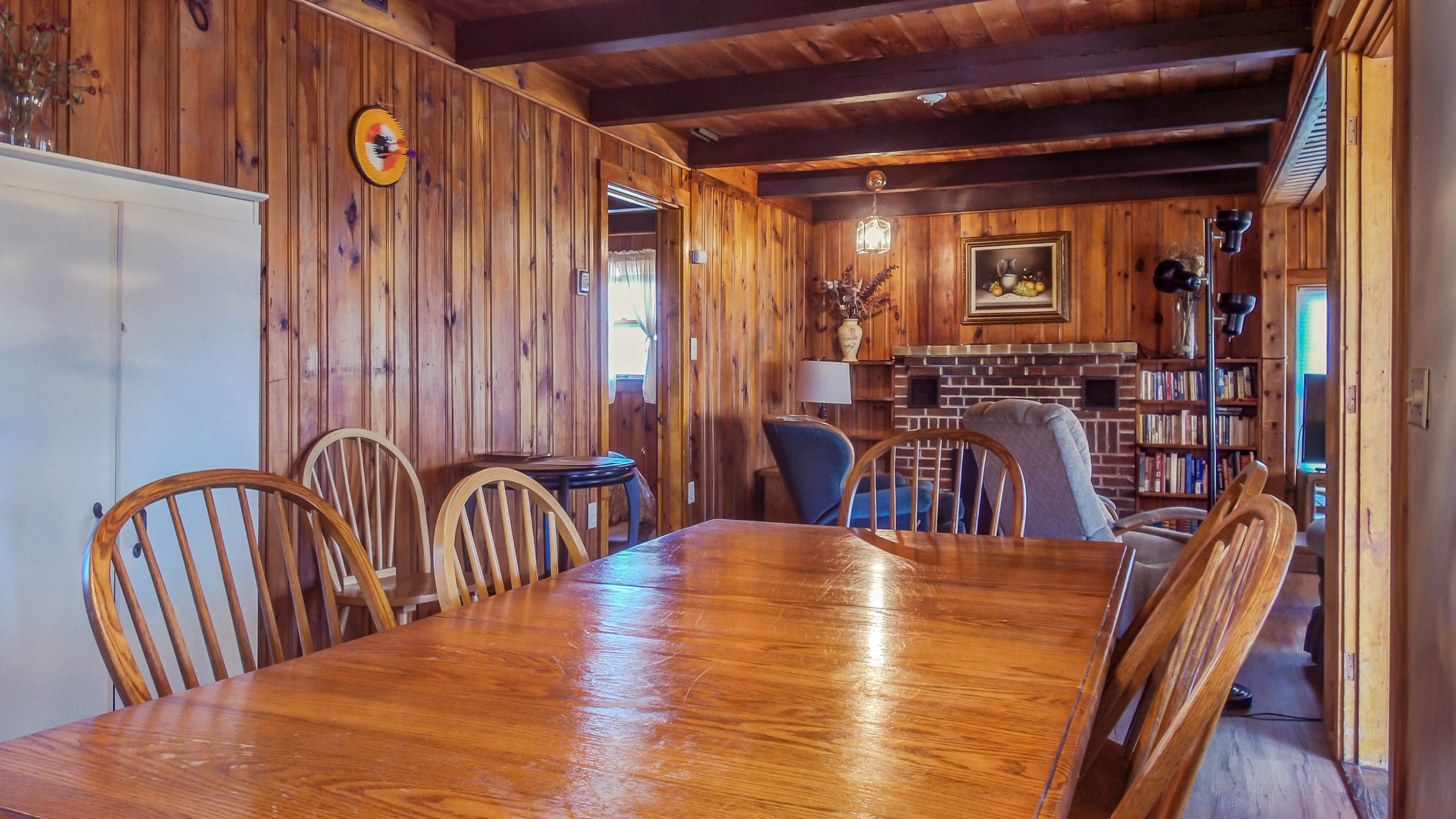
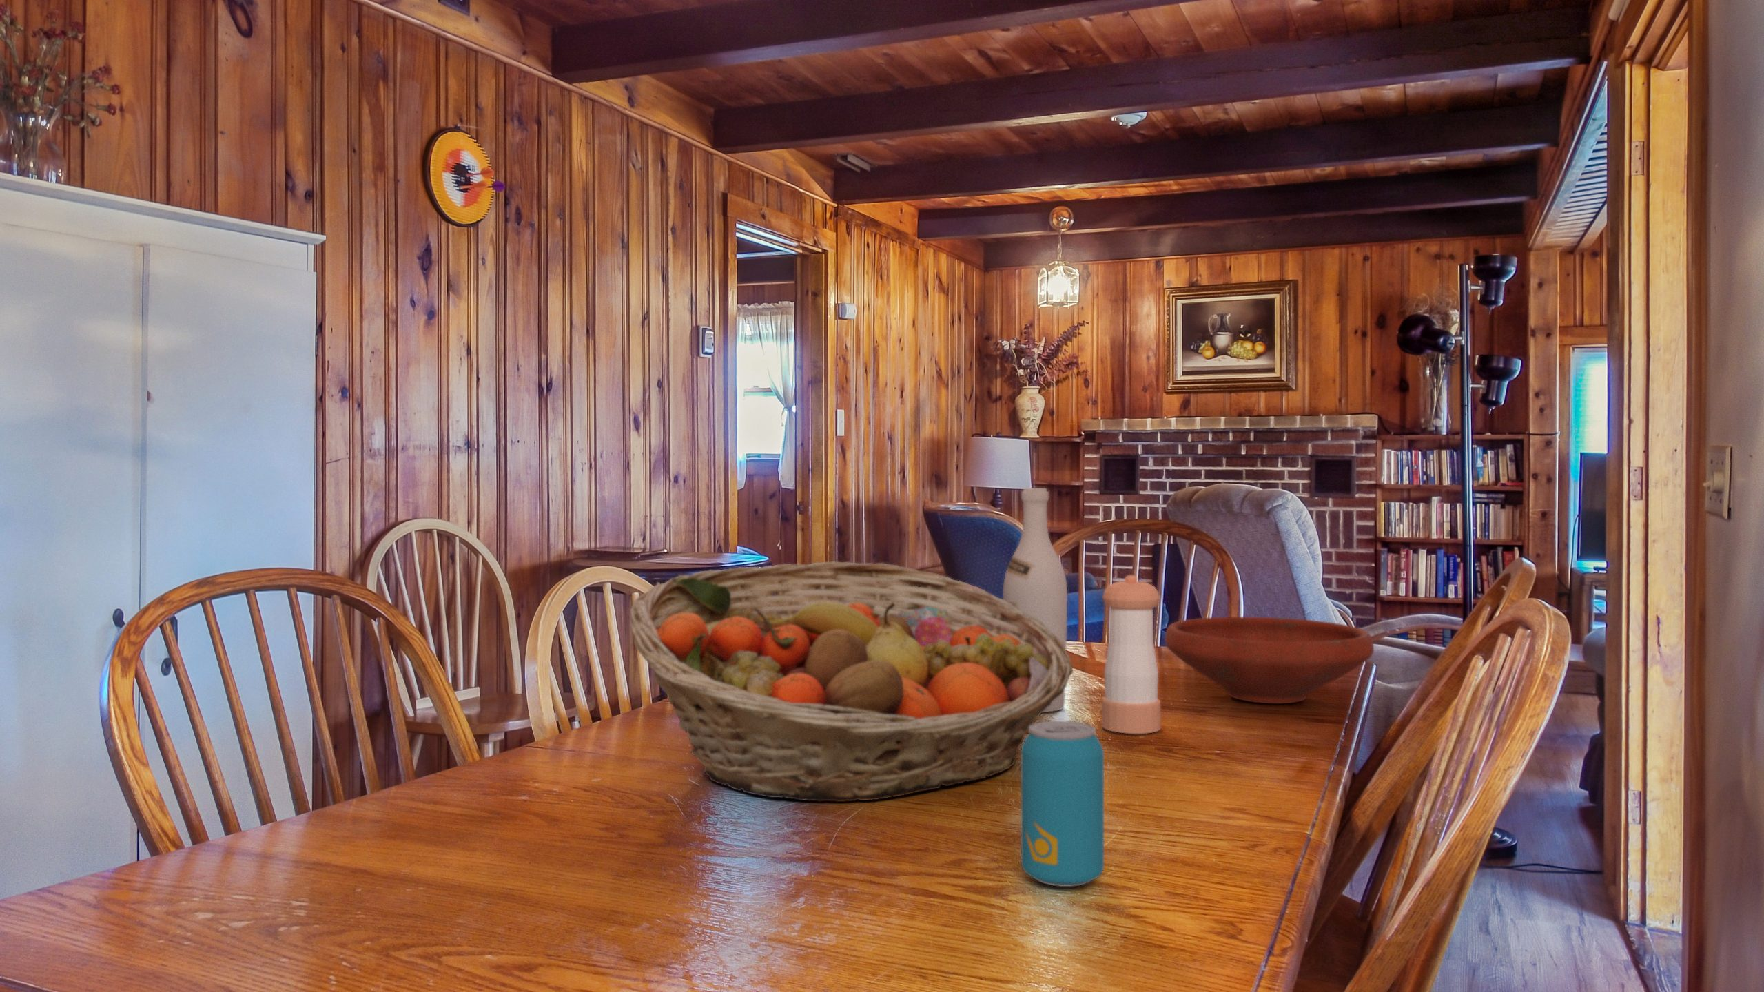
+ beverage can [1020,719,1105,888]
+ pepper shaker [1101,574,1161,734]
+ bowl [1164,615,1375,704]
+ fruit basket [630,561,1073,803]
+ wine bottle [1003,487,1069,713]
